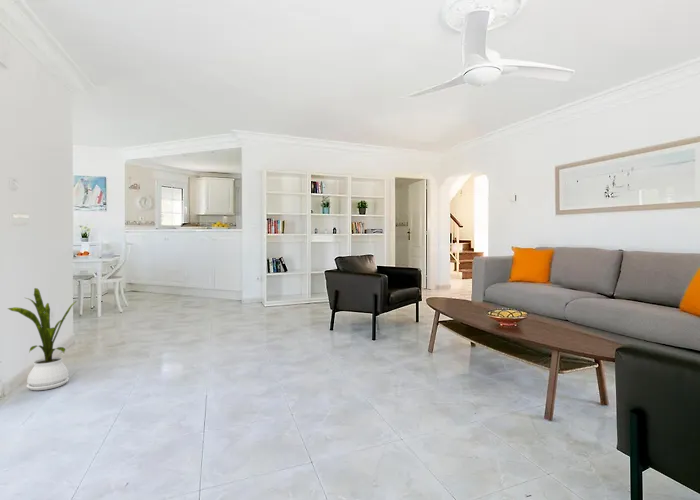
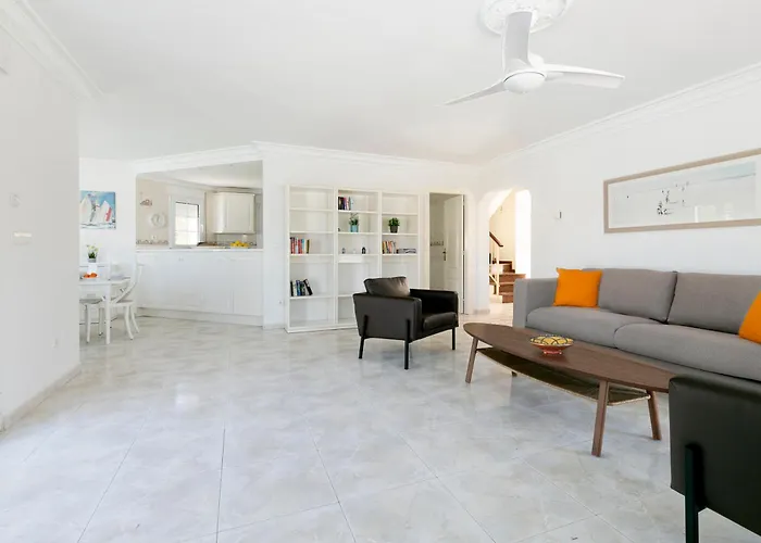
- house plant [7,287,78,391]
